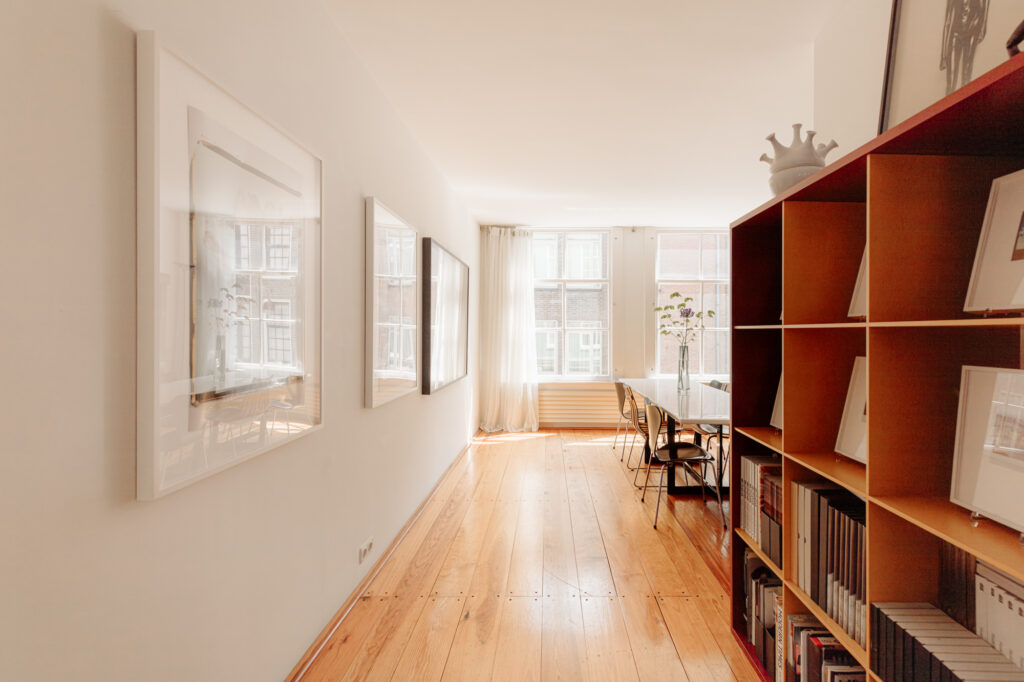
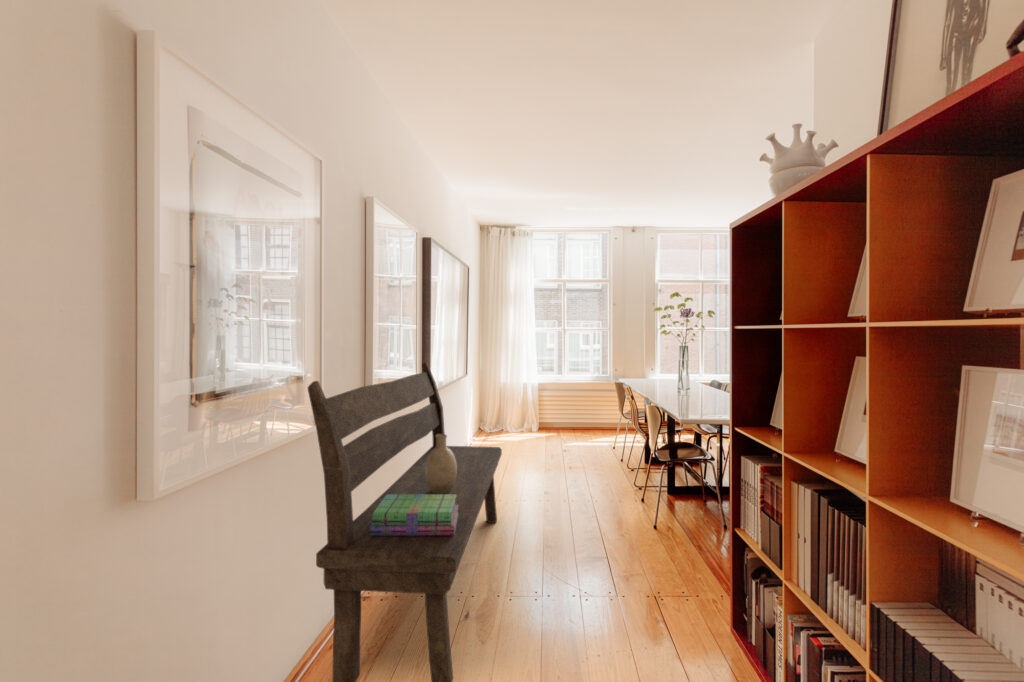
+ stack of books [370,494,458,536]
+ decorative vase [425,433,457,494]
+ bench [307,360,503,682]
